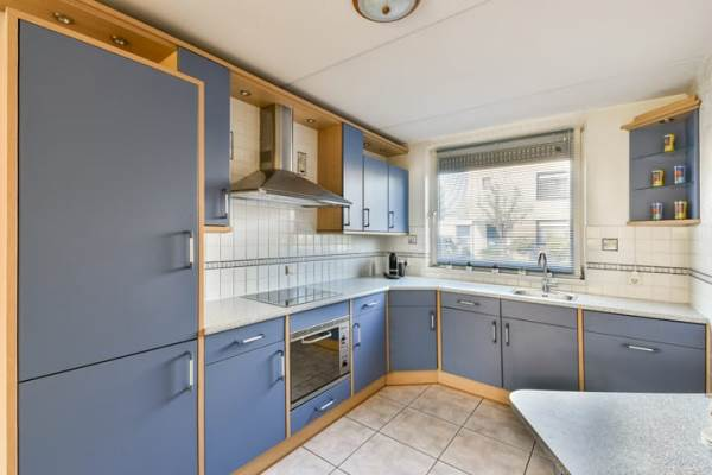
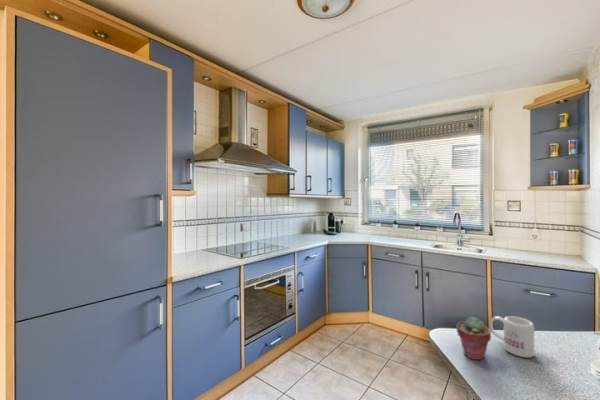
+ potted succulent [455,316,492,361]
+ mug [488,315,535,359]
